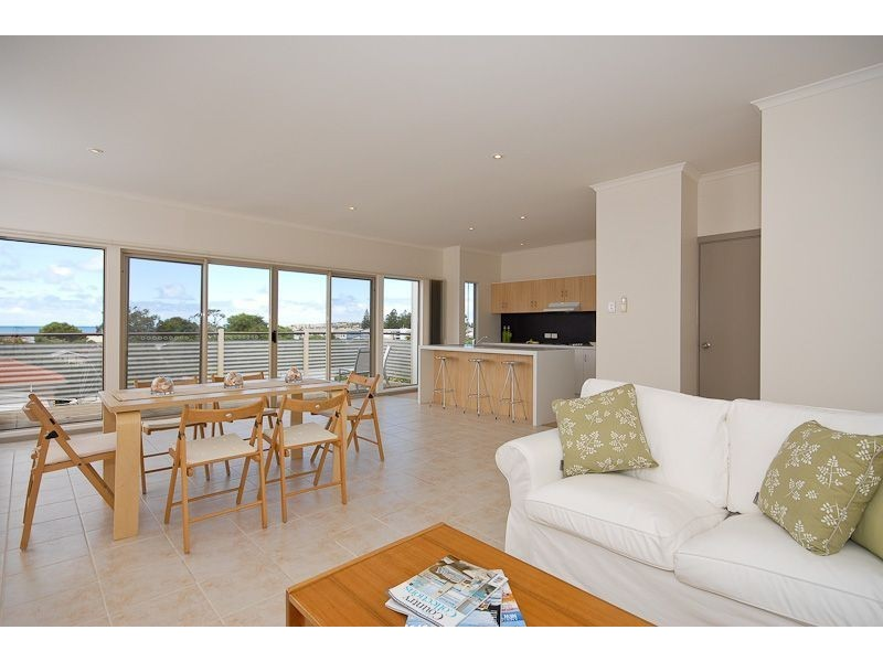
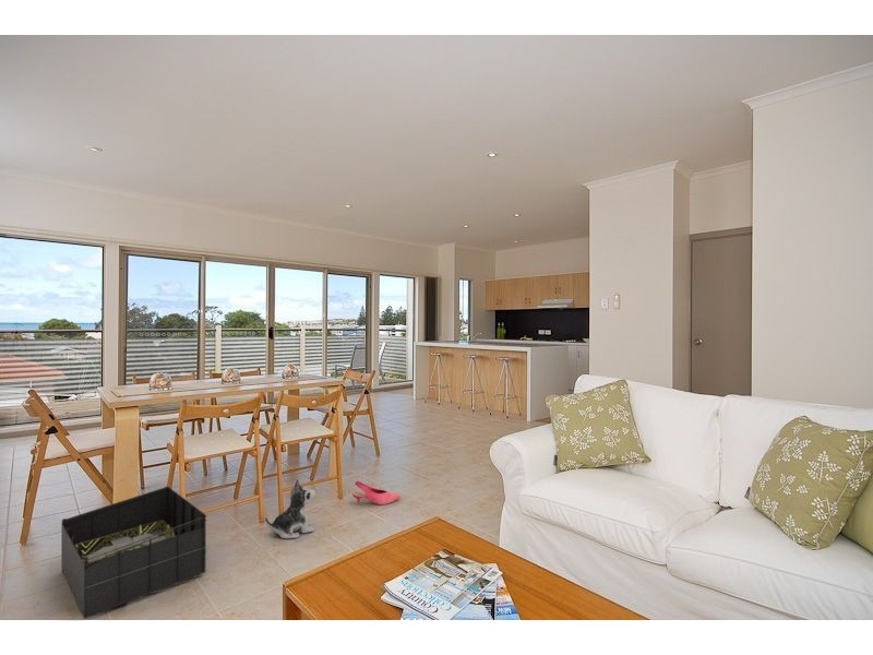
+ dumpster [60,486,208,620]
+ plush toy [264,478,316,540]
+ shoe [351,480,402,505]
